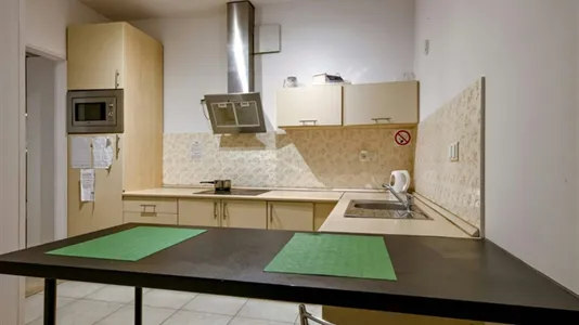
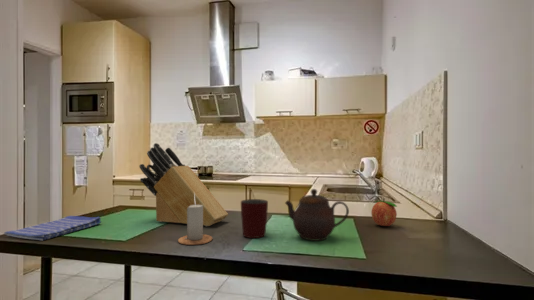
+ fruit [370,197,398,227]
+ dish towel [3,215,102,242]
+ knife block [138,142,229,227]
+ candle [177,192,214,246]
+ mug [240,198,269,239]
+ teapot [284,188,350,242]
